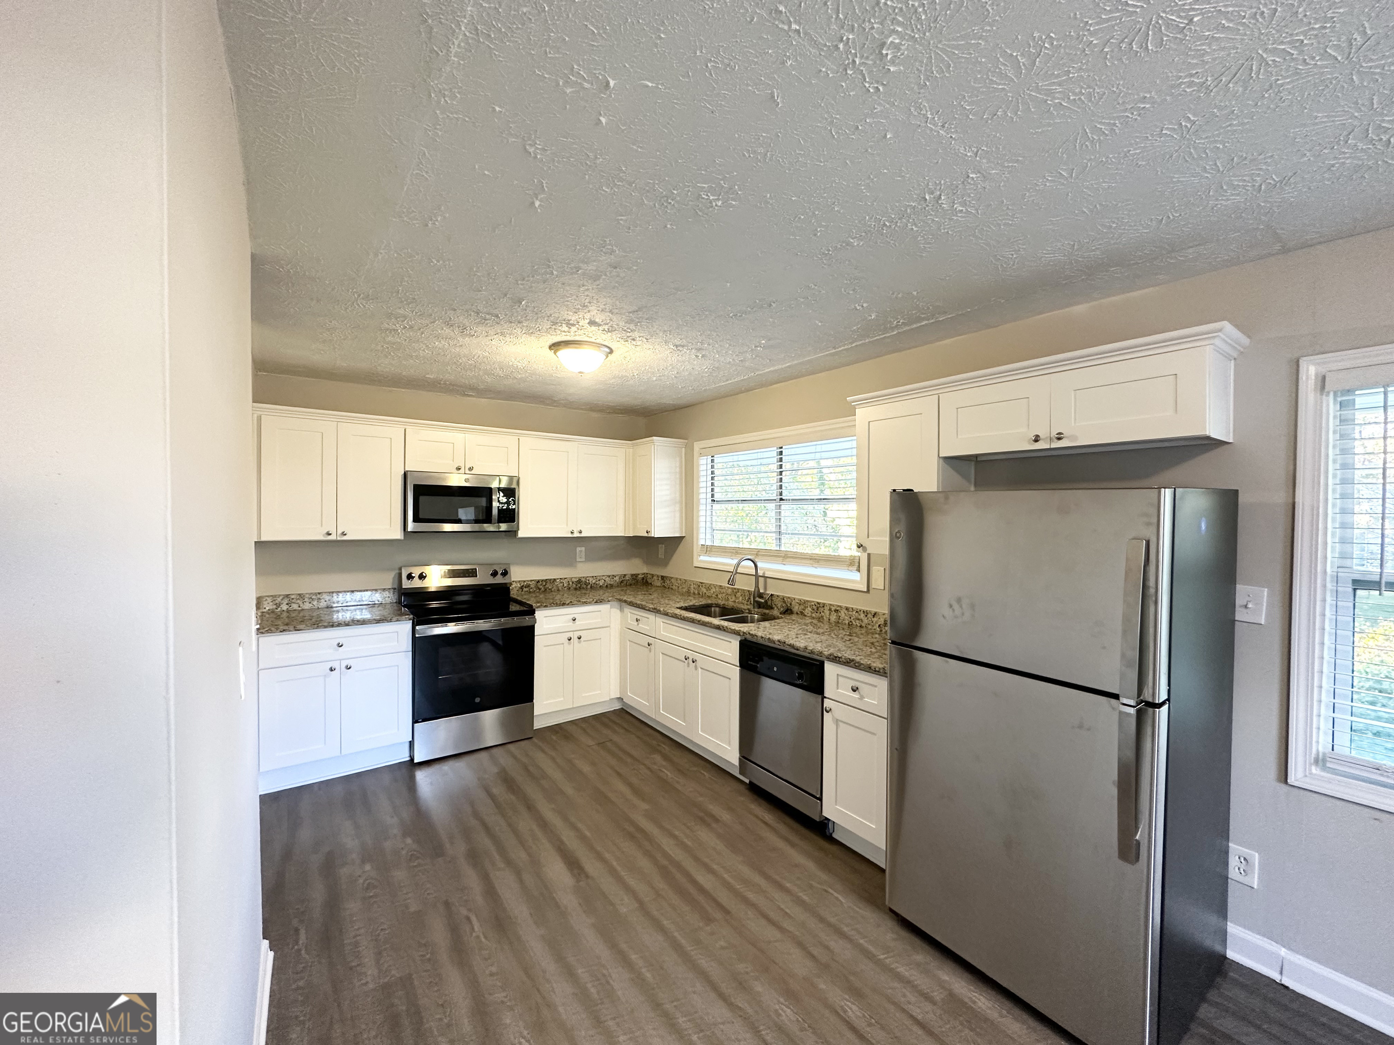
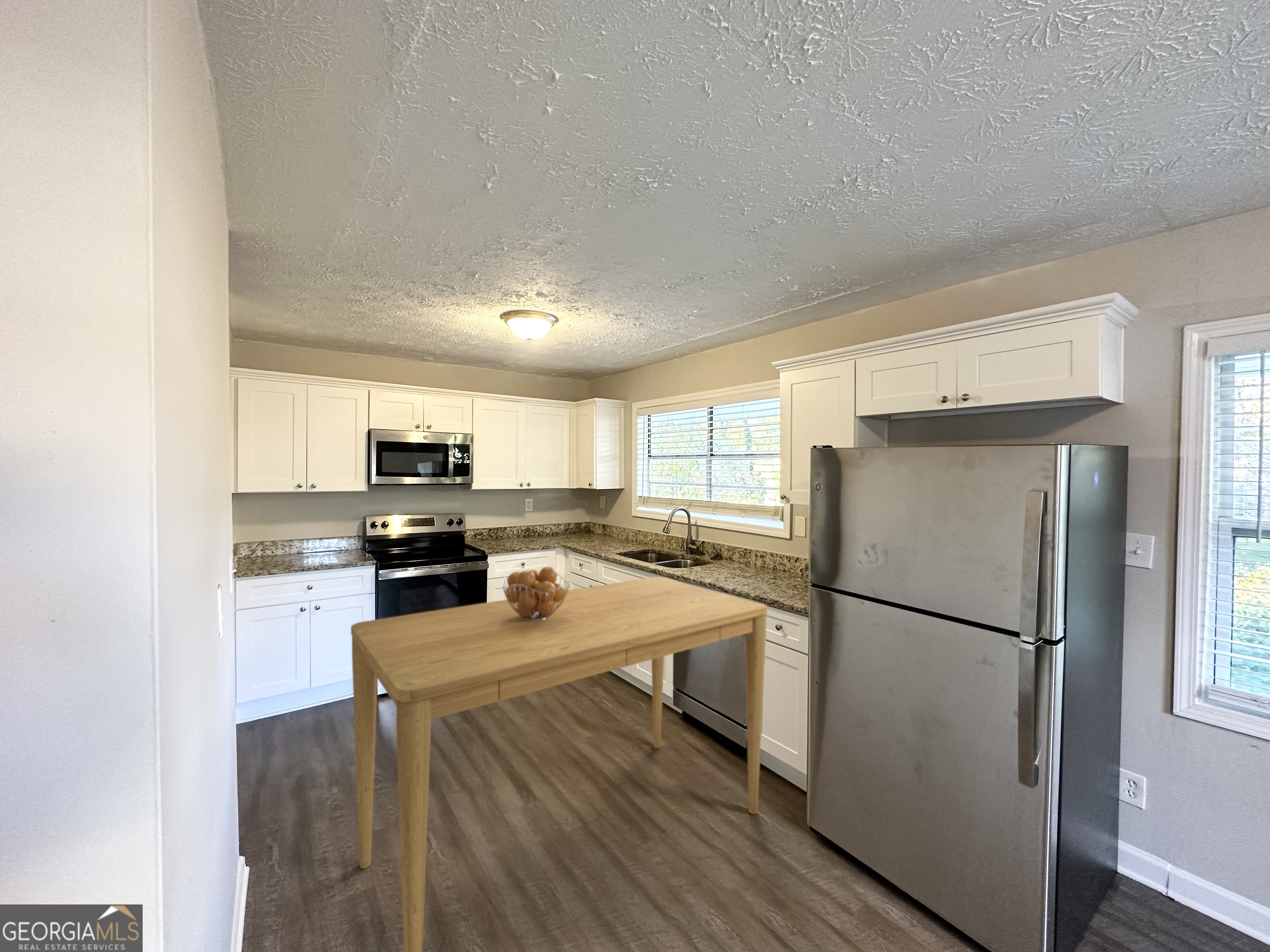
+ dining table [351,576,768,952]
+ fruit basket [502,566,571,621]
